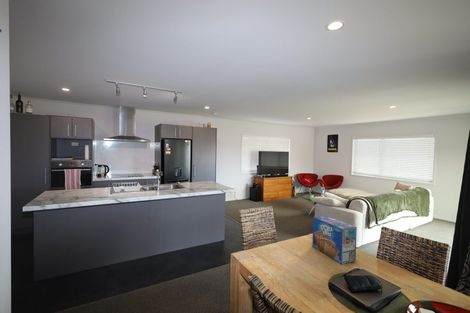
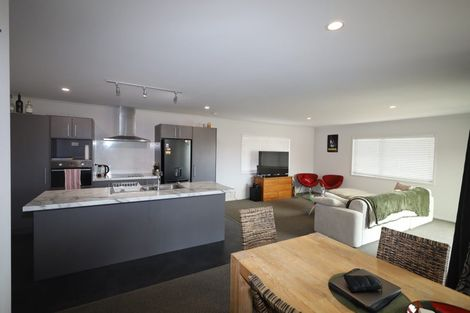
- toaster pastry box [311,214,358,265]
